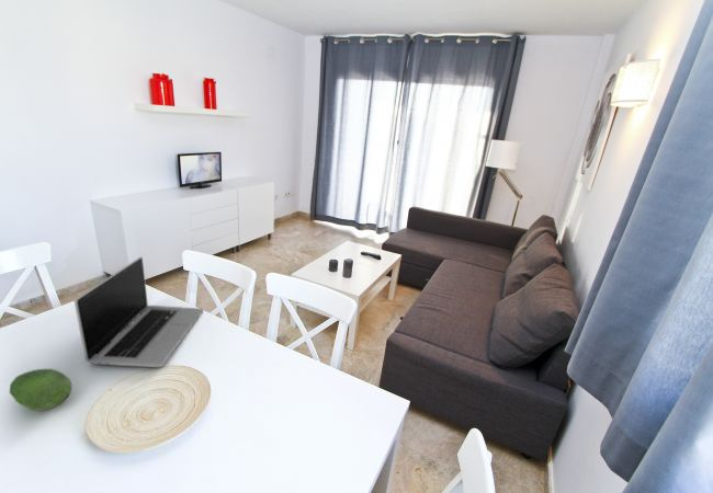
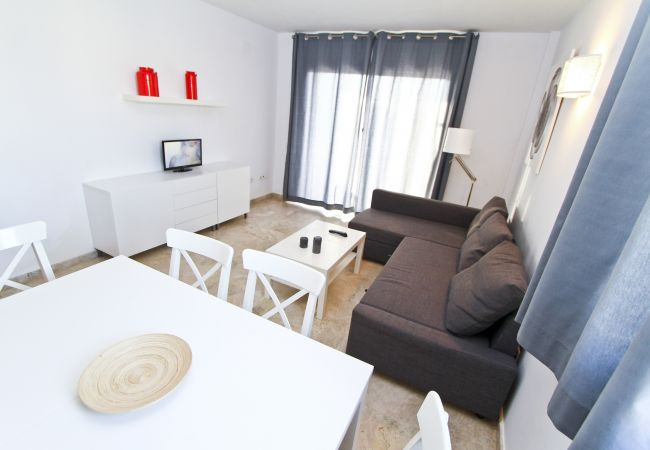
- fruit [9,368,73,412]
- laptop [73,255,204,368]
